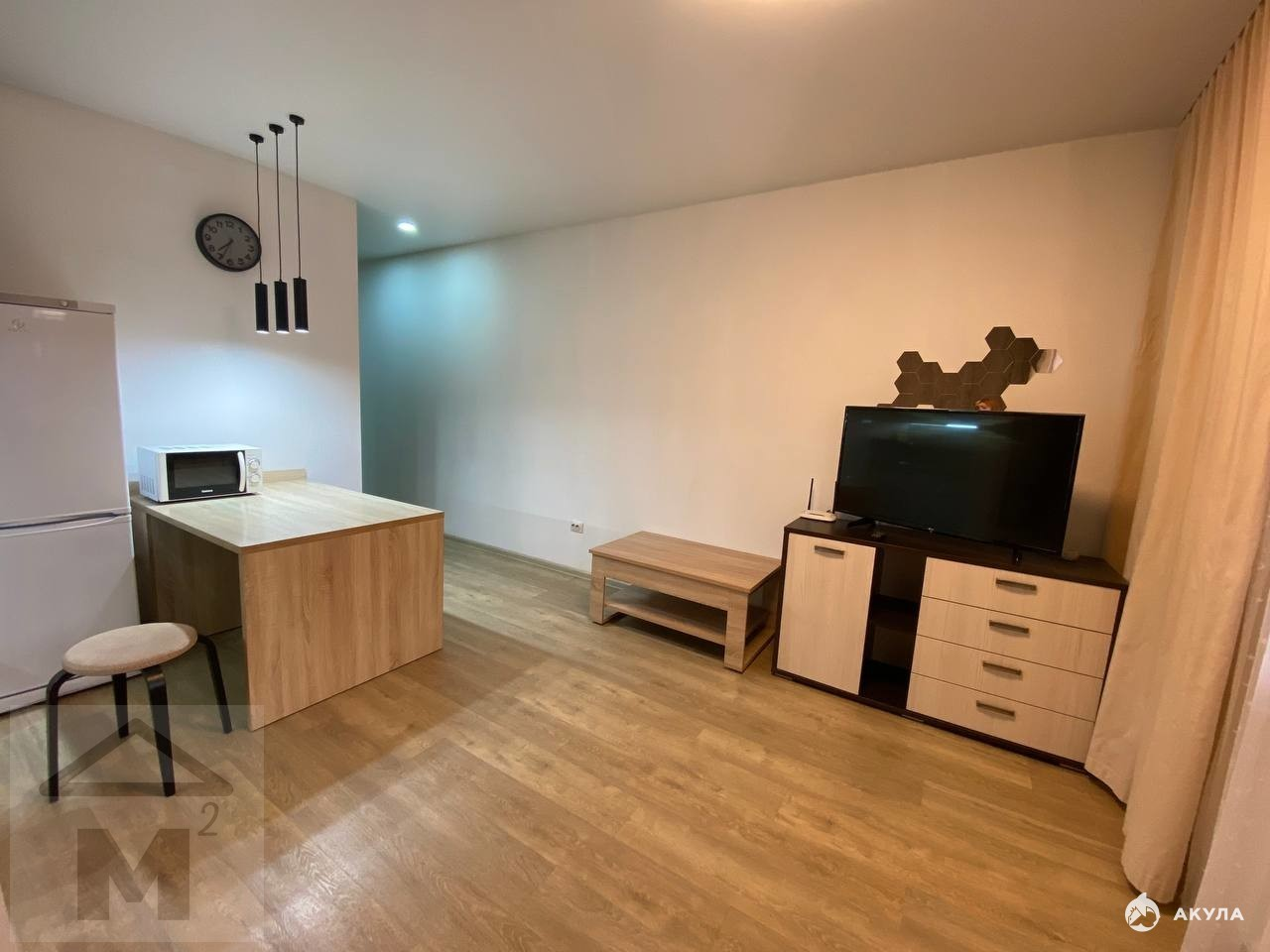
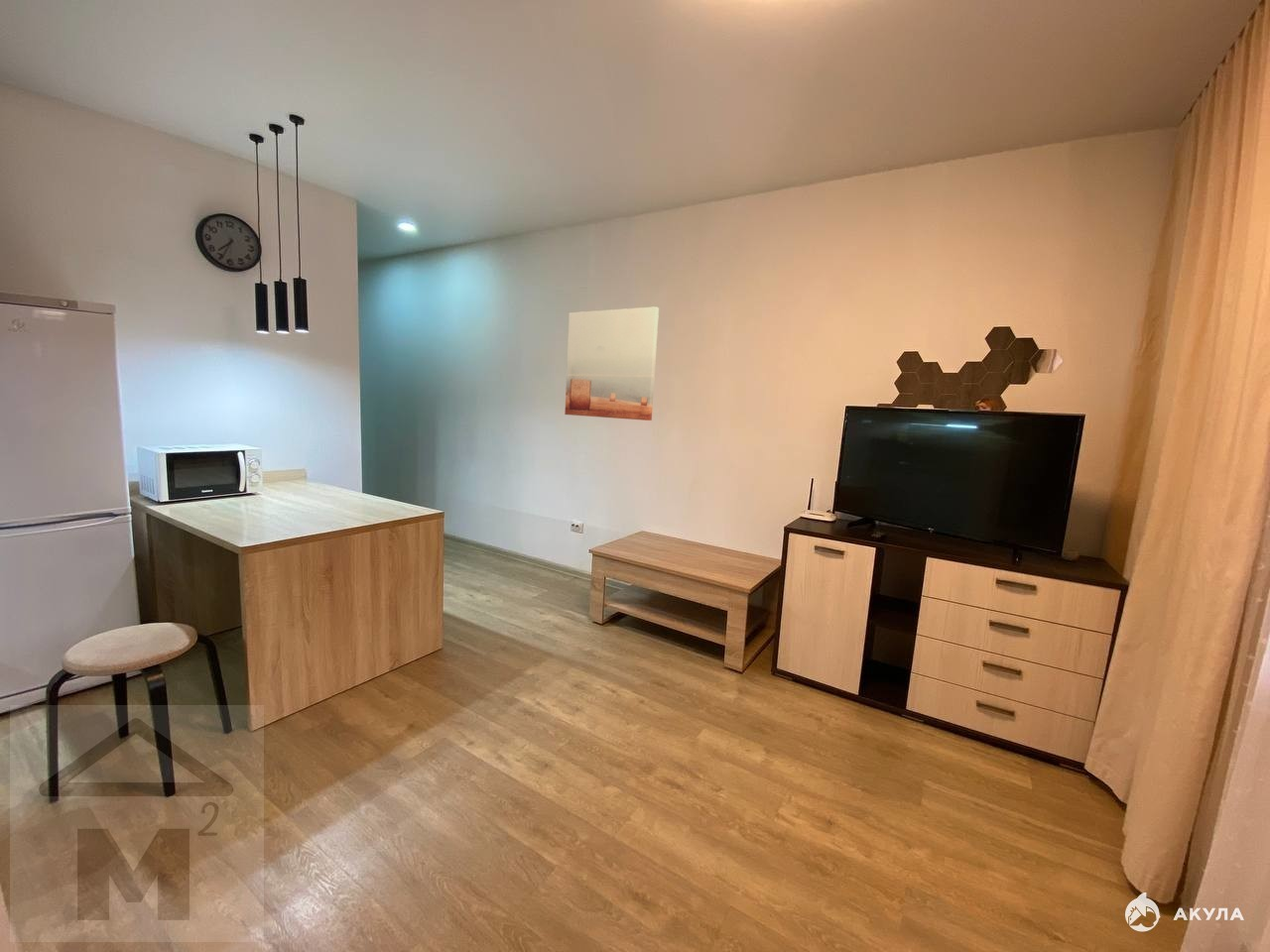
+ wall art [564,305,660,421]
